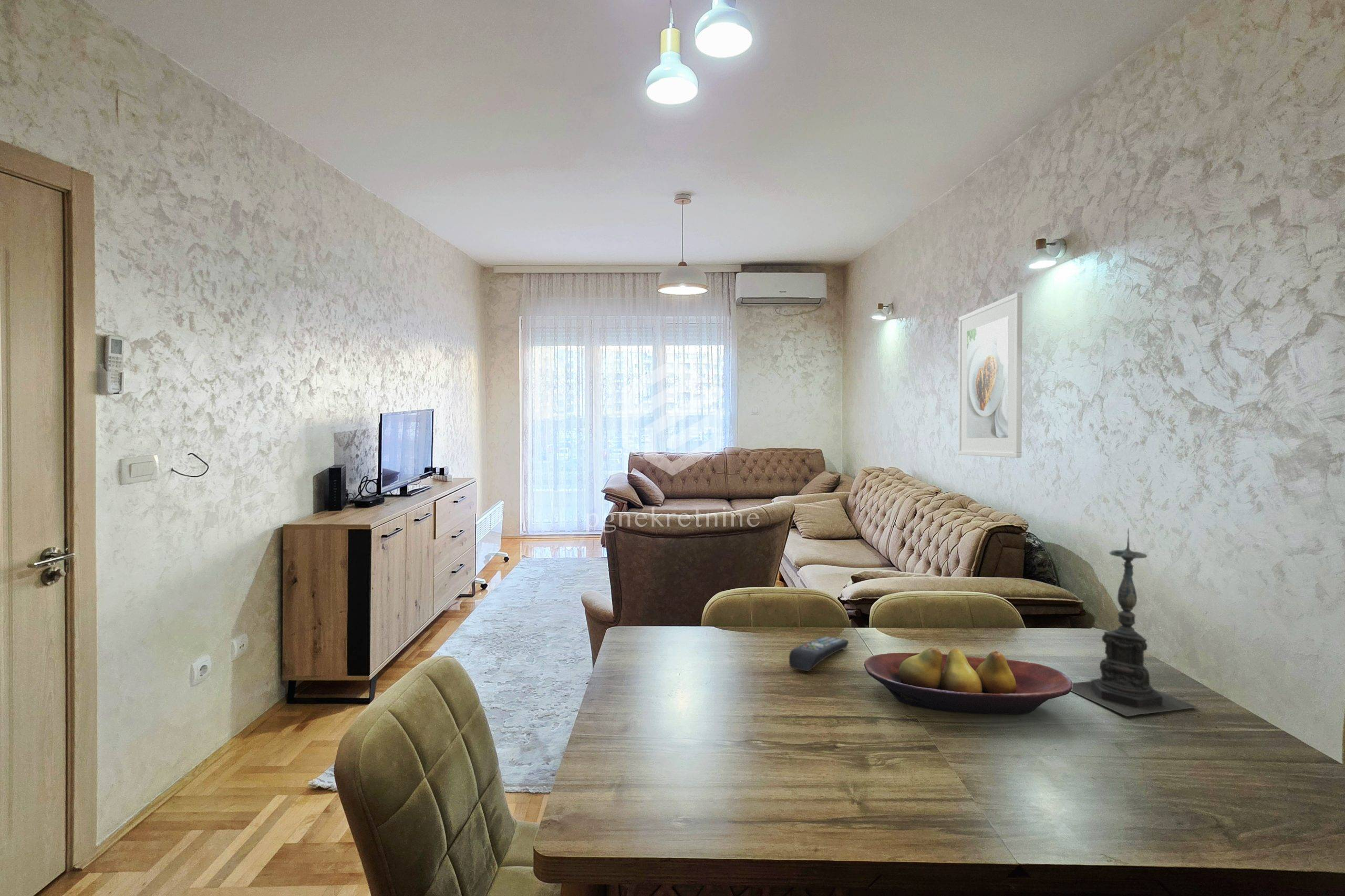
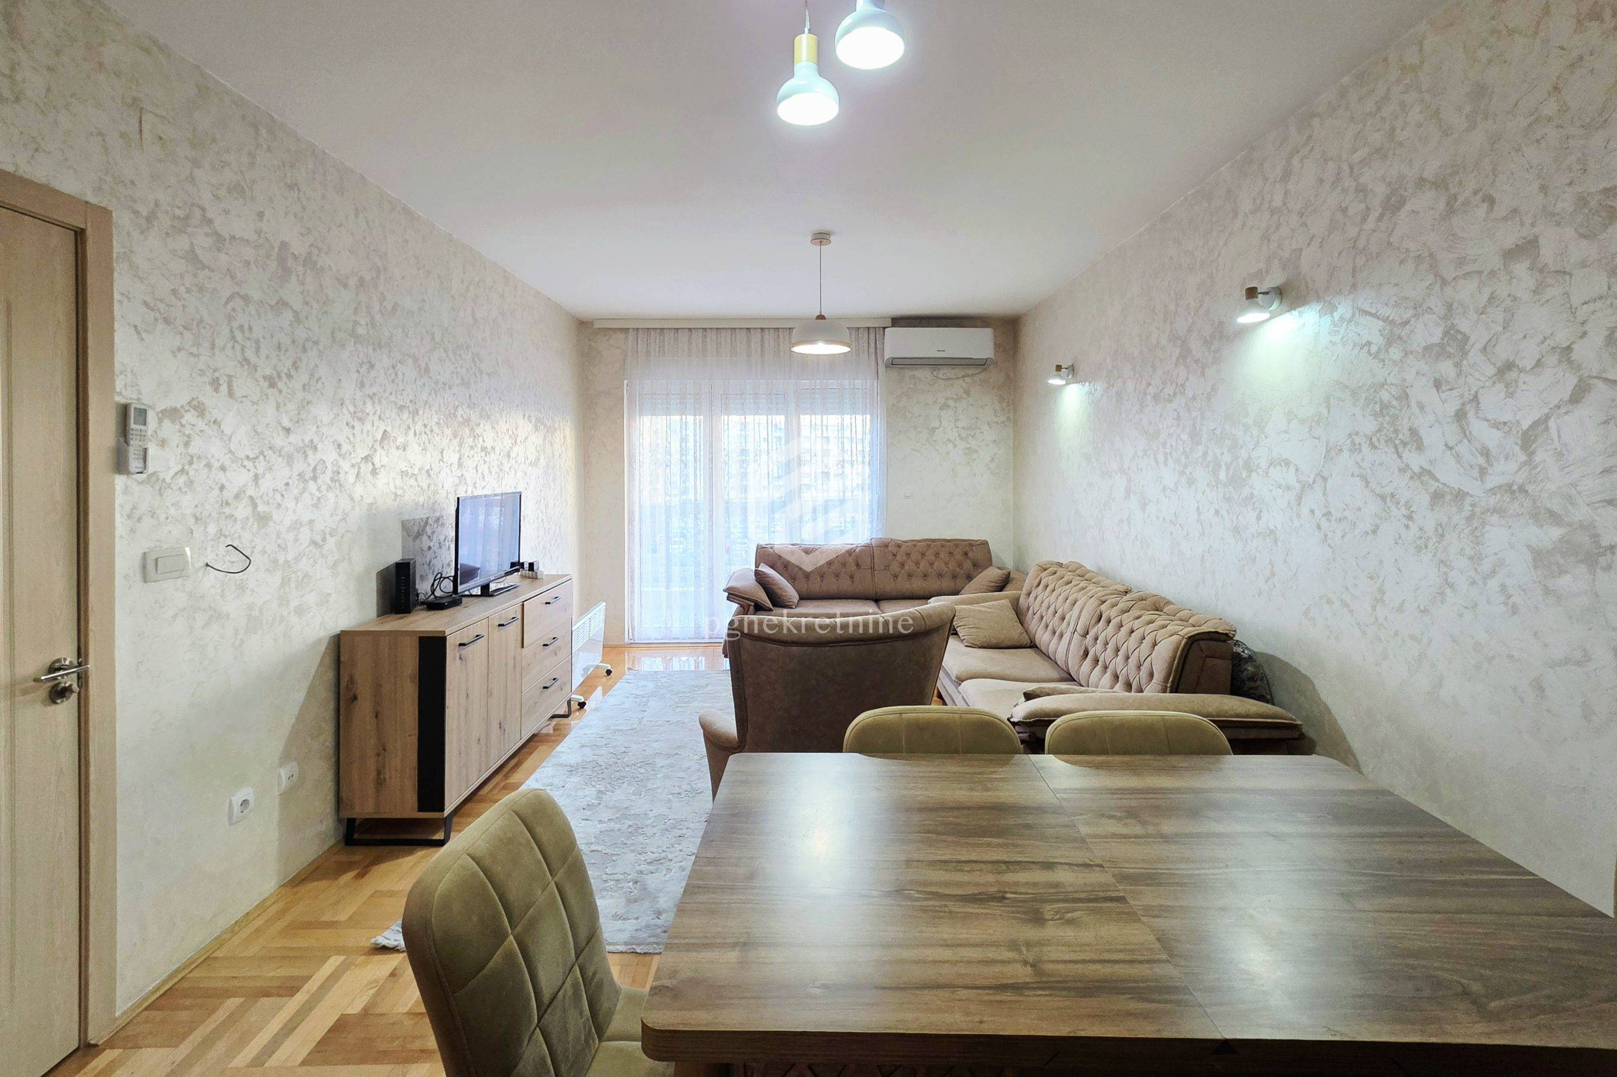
- fruit bowl [864,647,1073,715]
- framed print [958,291,1023,459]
- remote control [789,635,849,672]
- candle holder [1070,528,1199,717]
